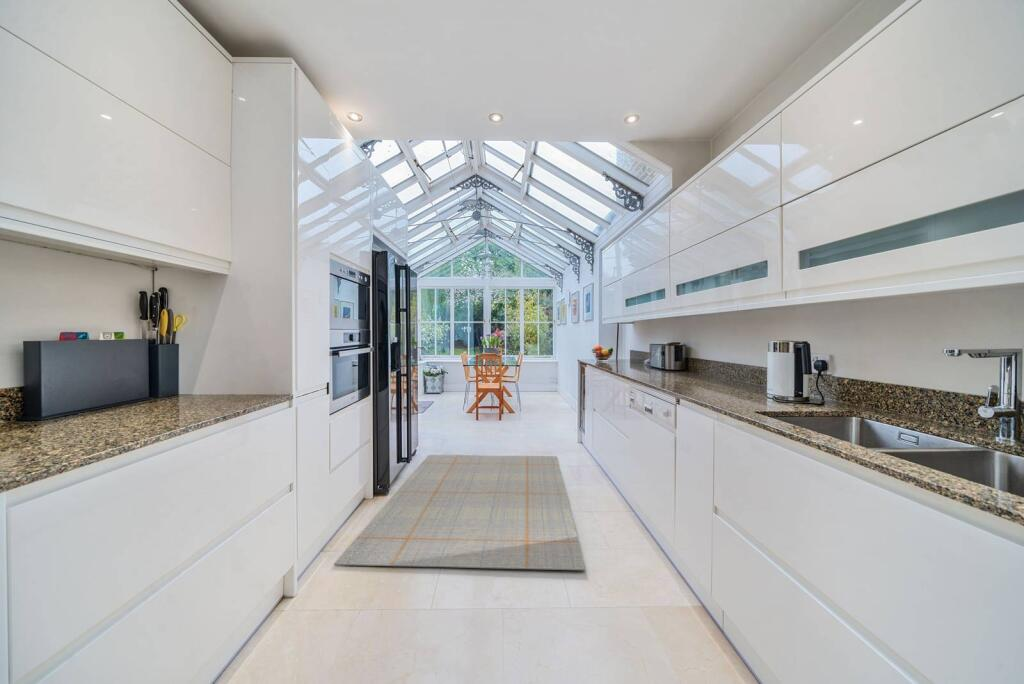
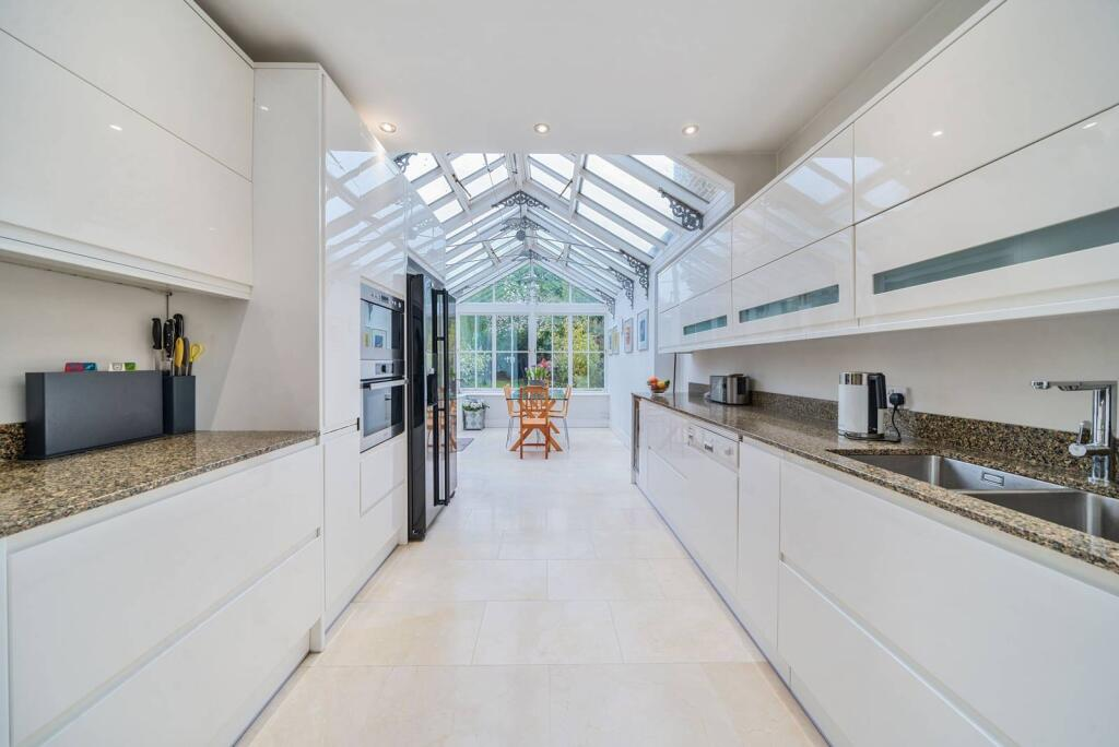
- rug [333,454,586,571]
